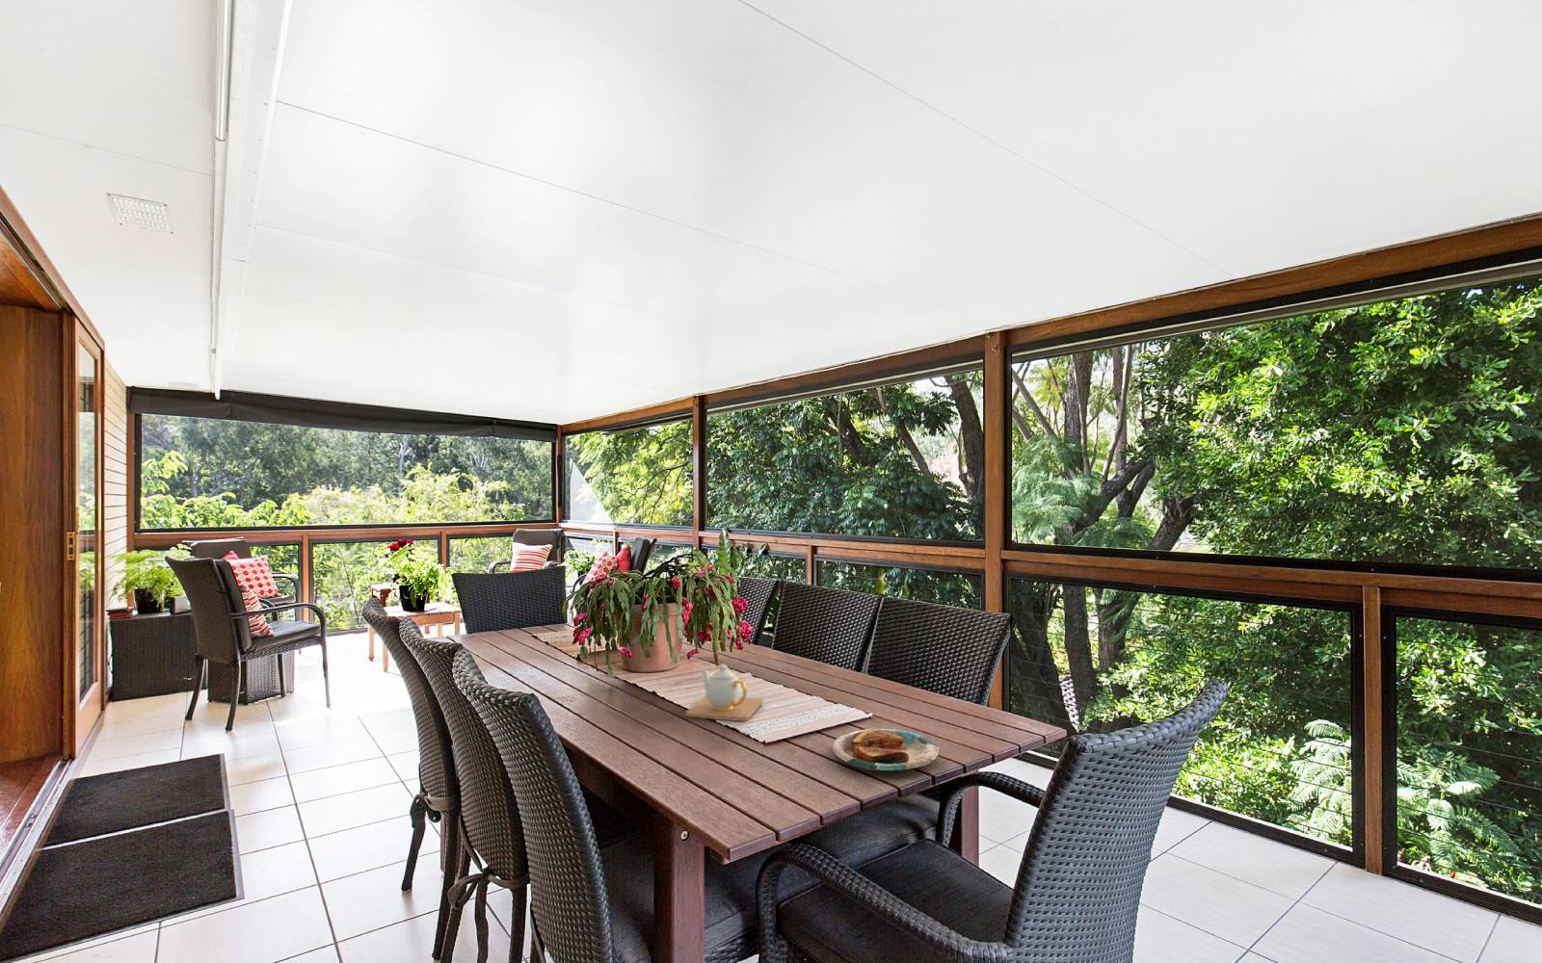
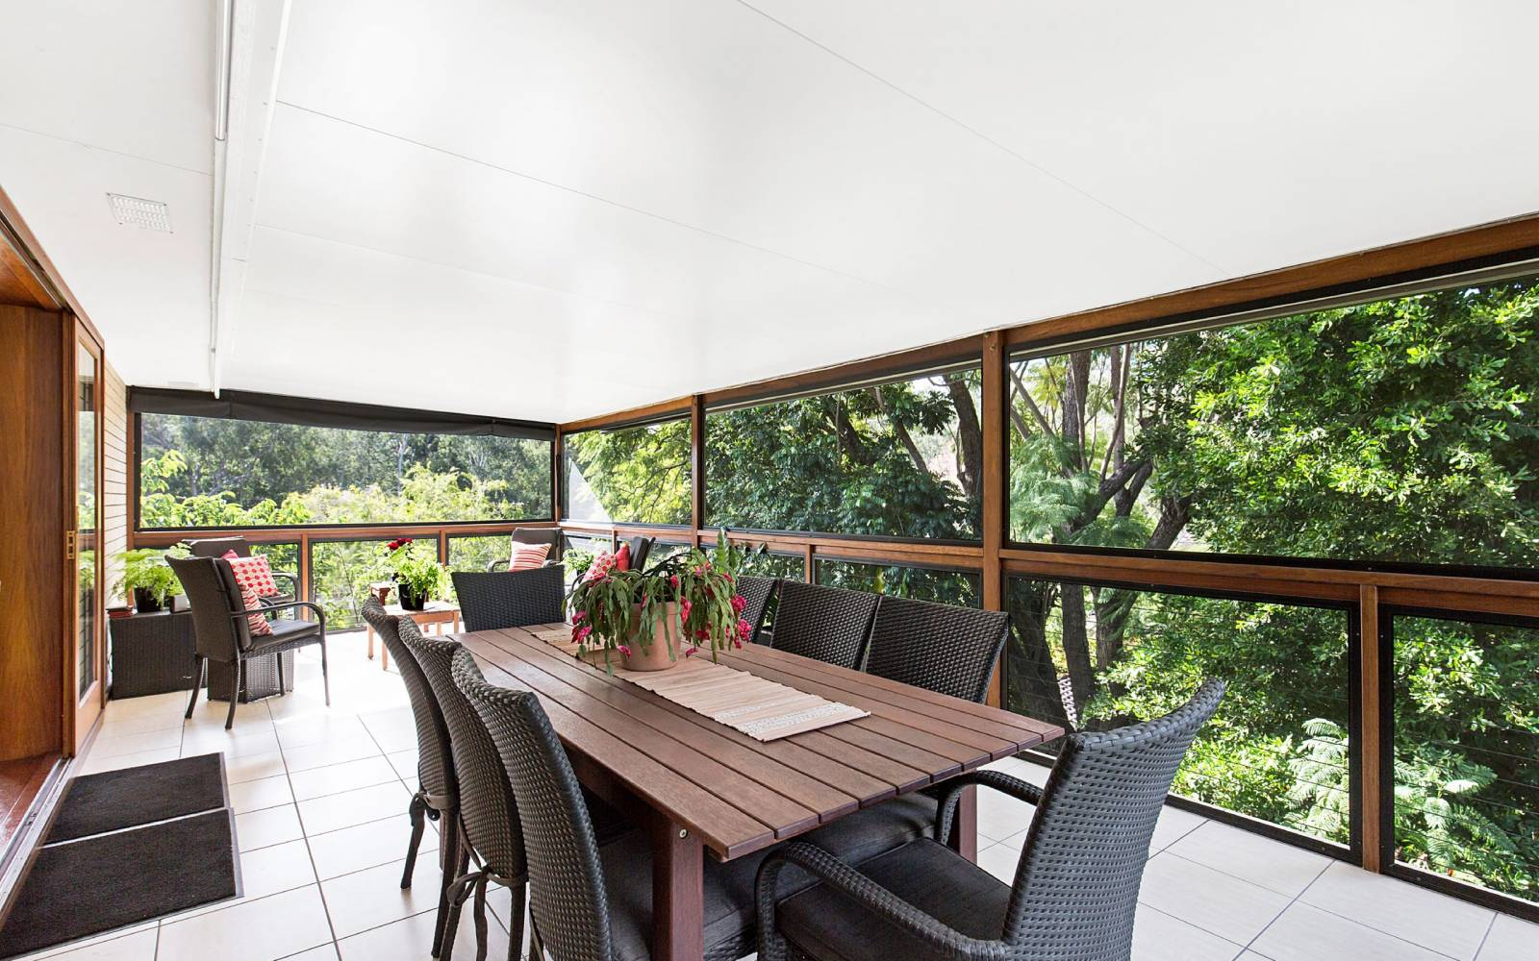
- teapot [684,663,764,722]
- plate [832,728,940,773]
